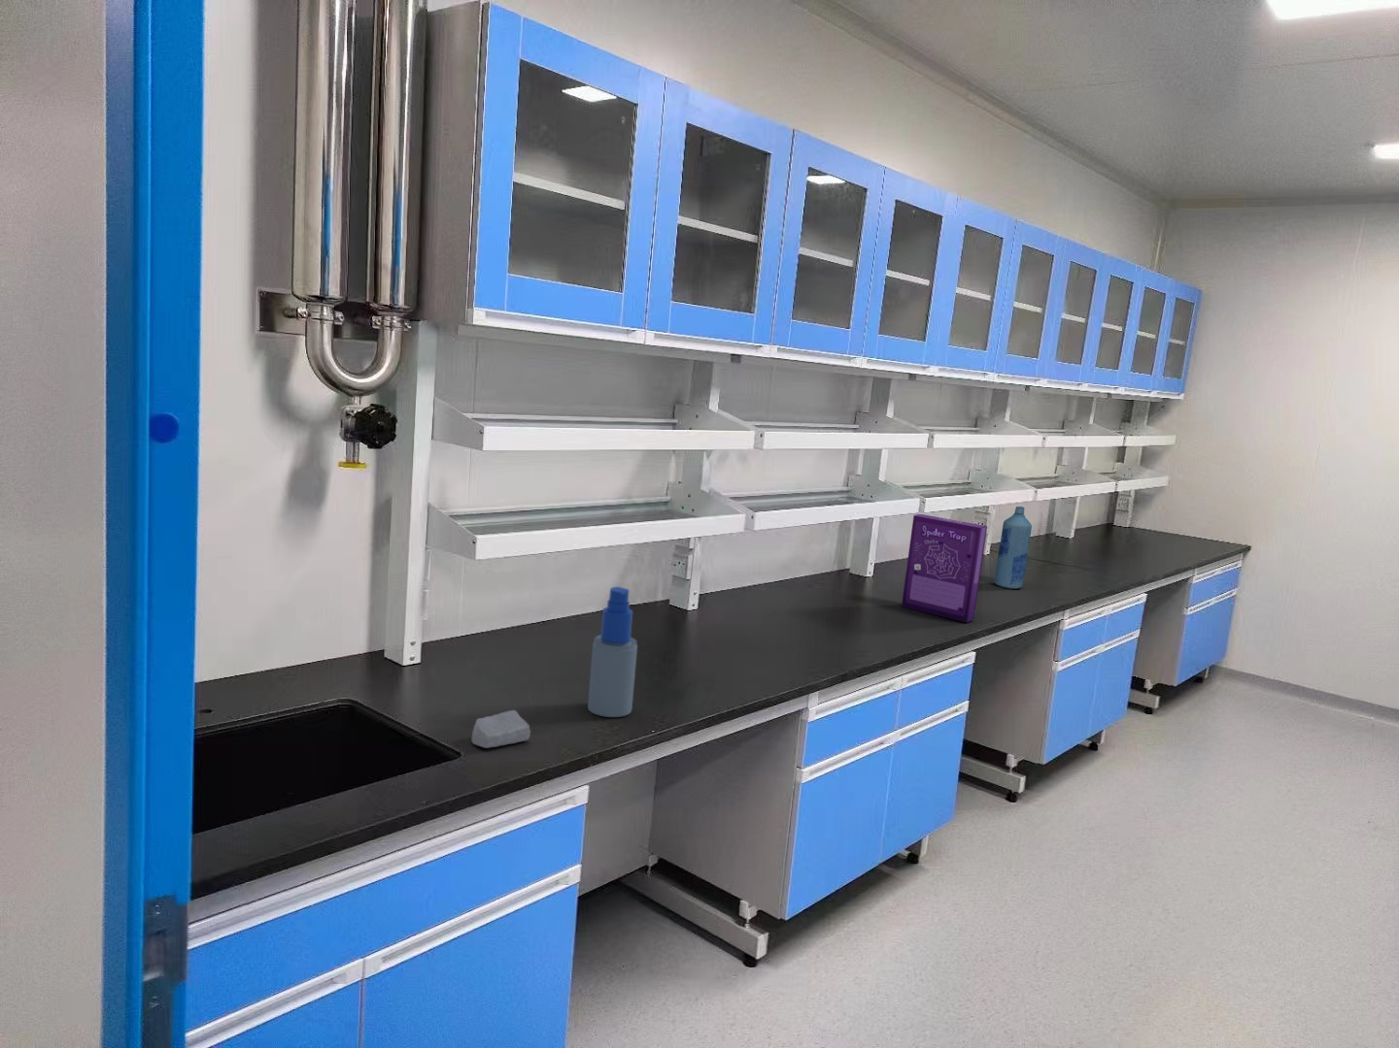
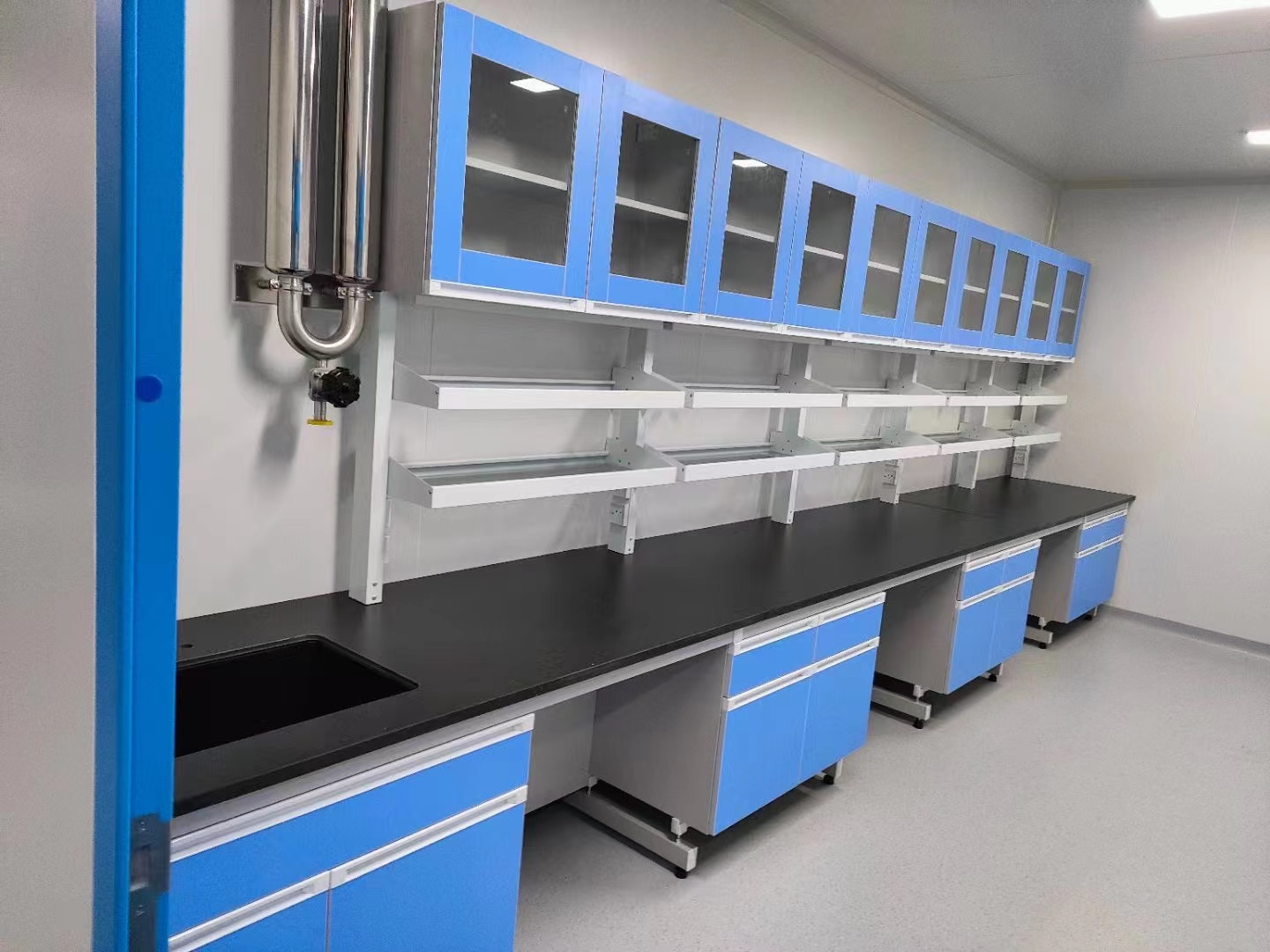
- bottle [994,505,1033,590]
- spray bottle [587,586,638,718]
- soap bar [471,709,531,750]
- cereal box [901,513,988,624]
